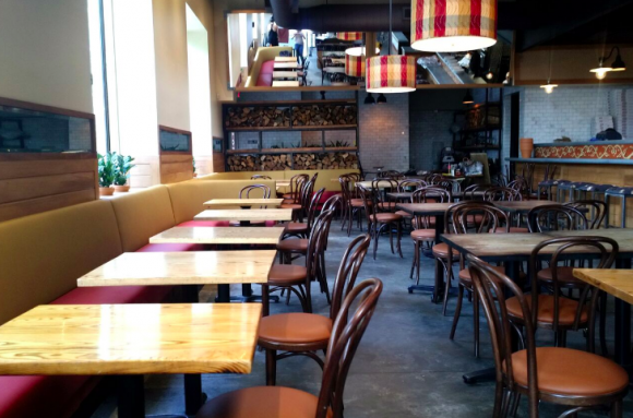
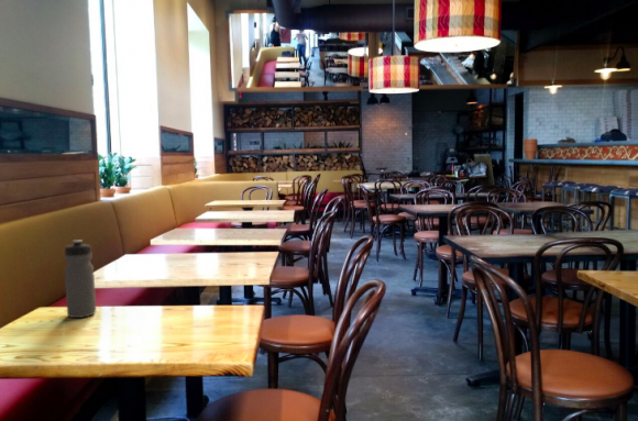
+ water bottle [64,239,97,319]
